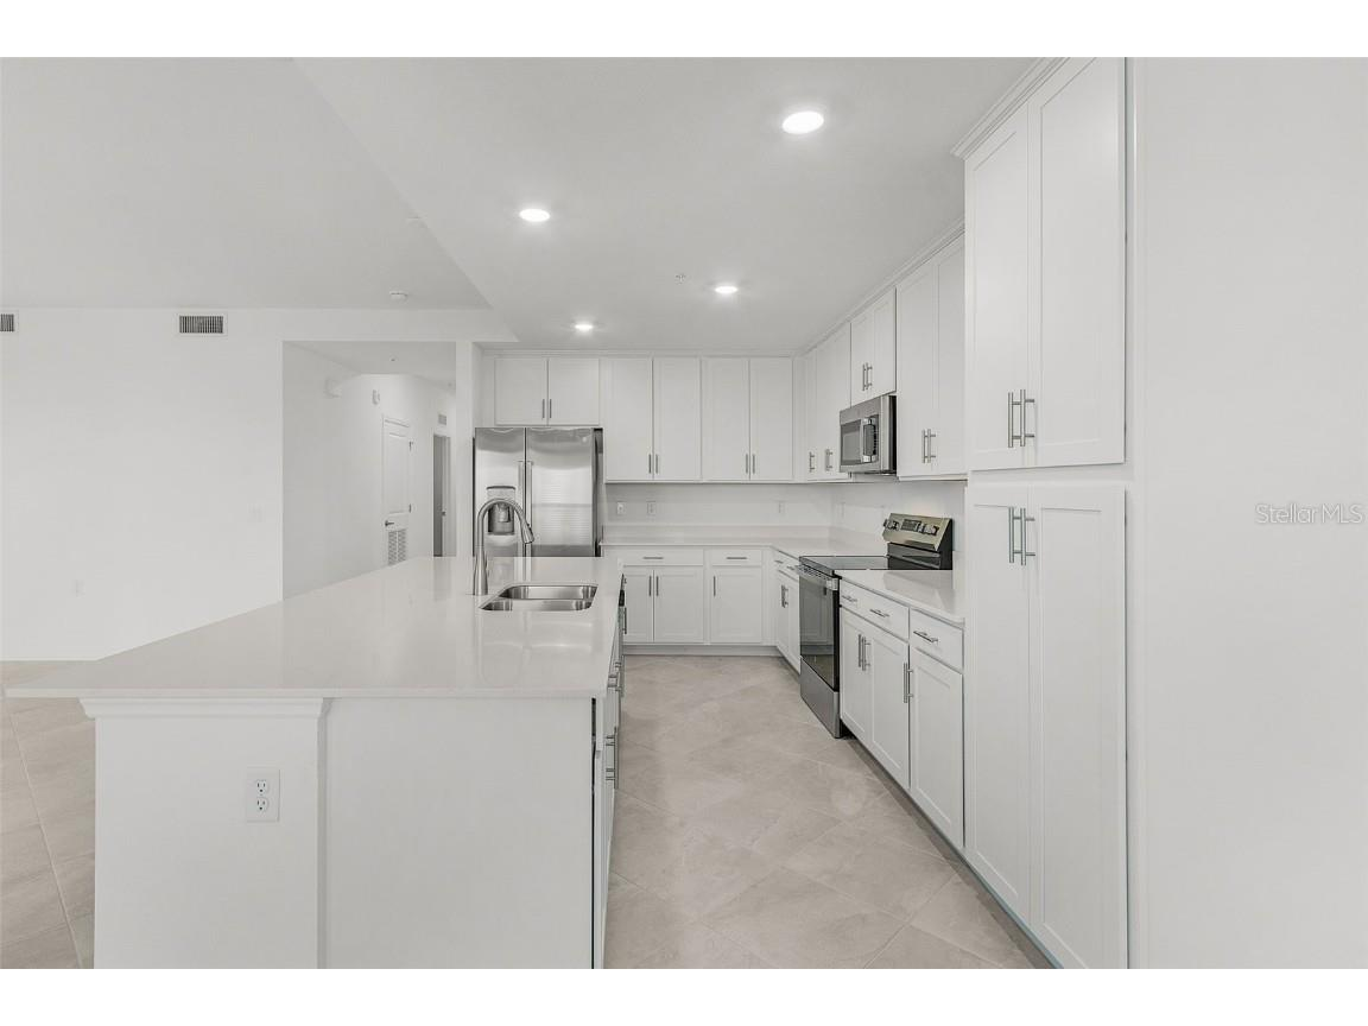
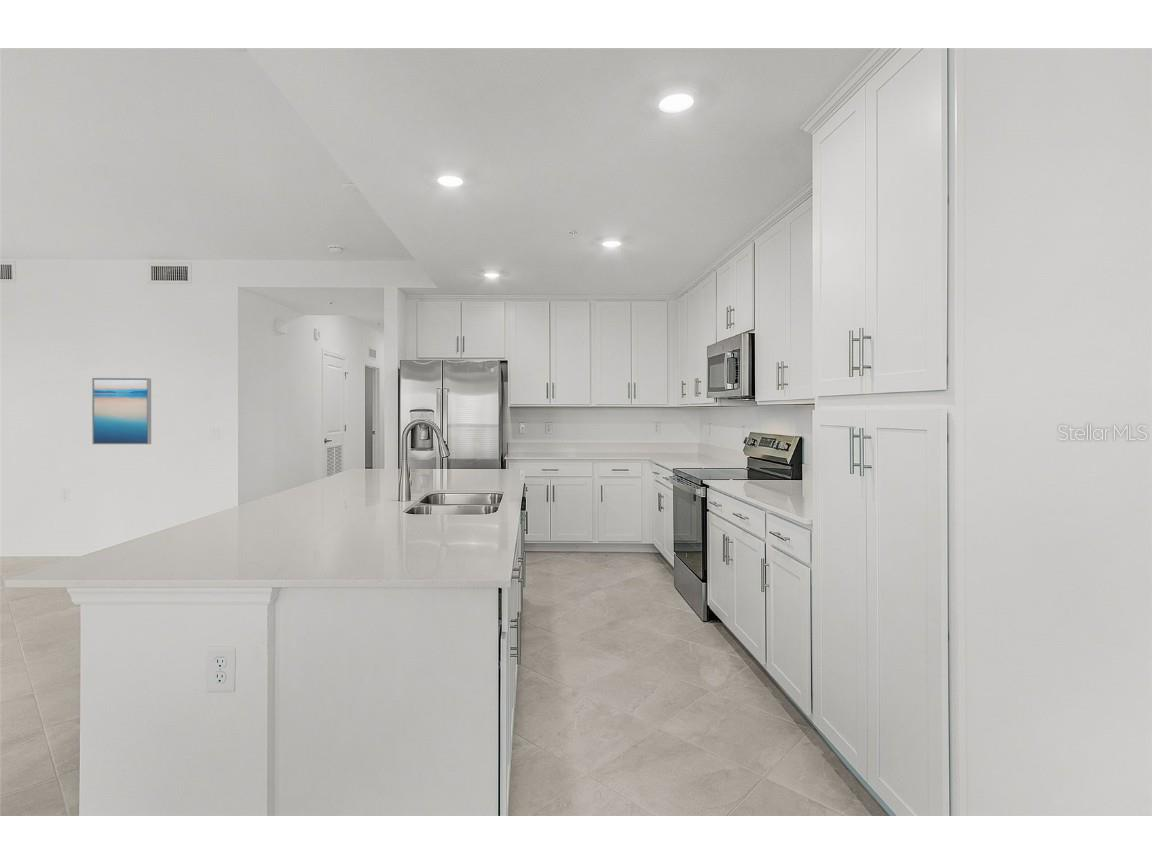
+ wall art [91,377,152,445]
